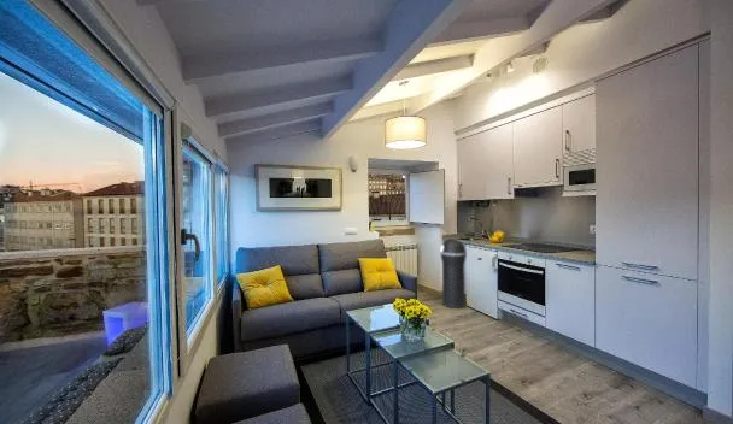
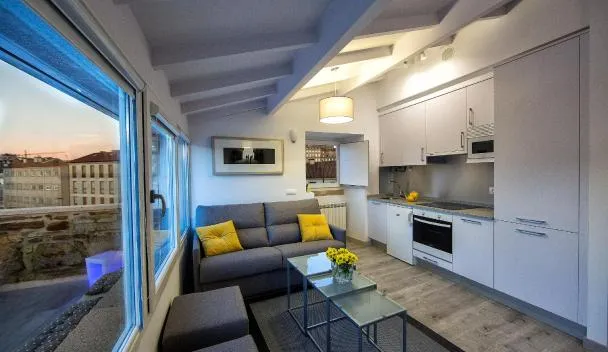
- trash can [439,237,468,310]
